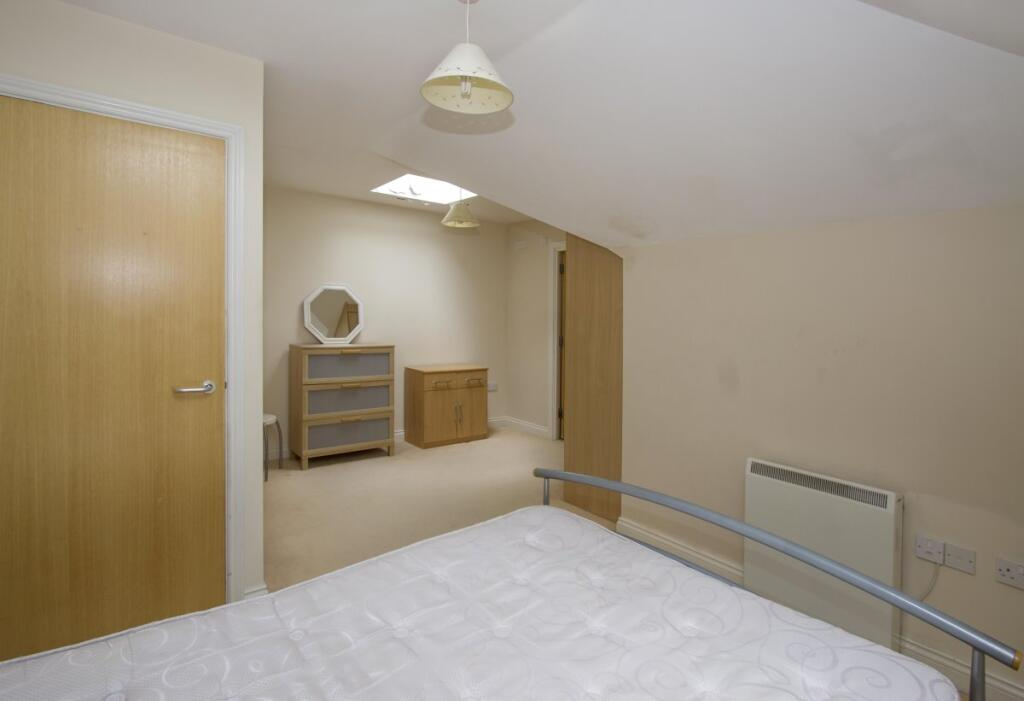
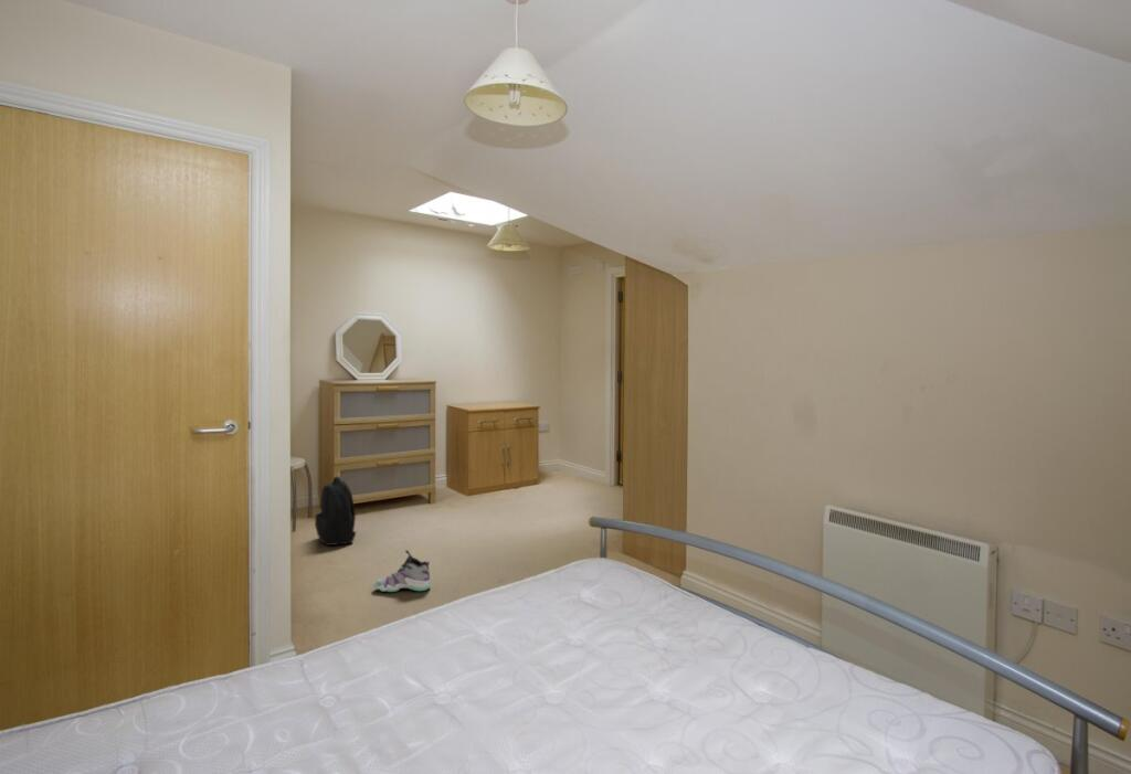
+ backpack [314,476,358,547]
+ sneaker [372,549,432,593]
